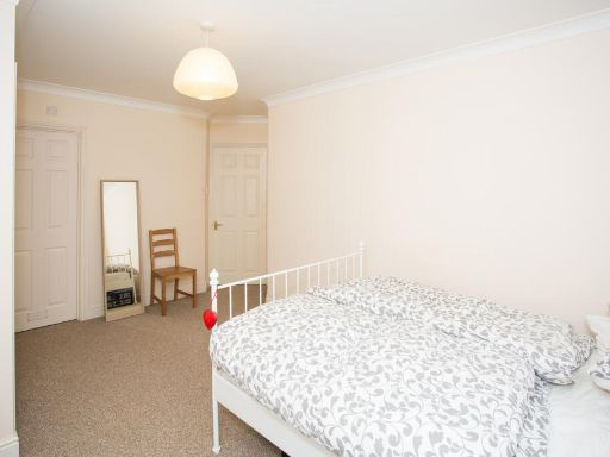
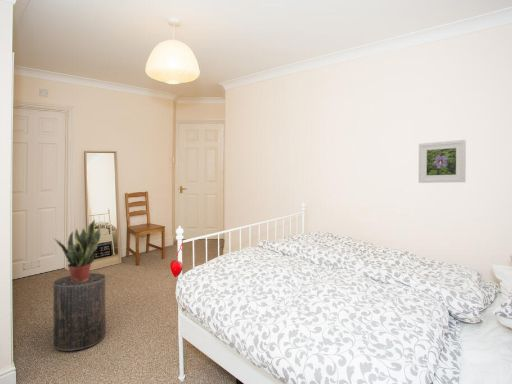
+ potted plant [52,219,102,282]
+ stool [53,272,106,352]
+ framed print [418,138,467,184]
